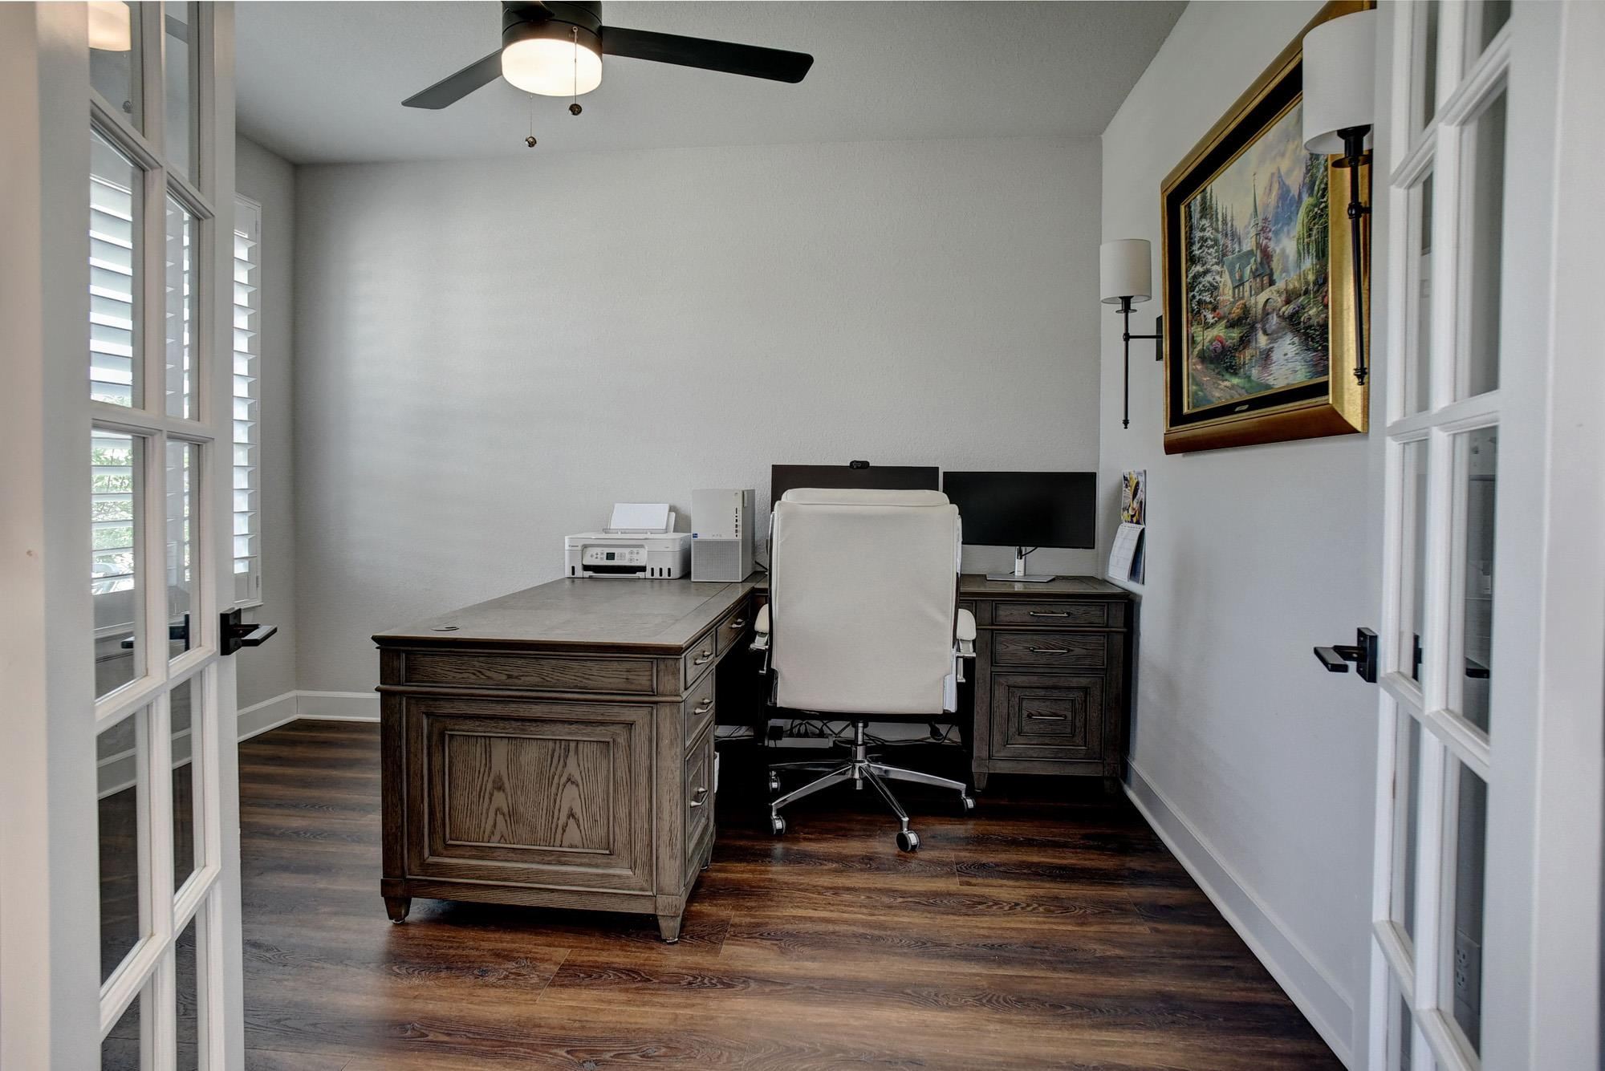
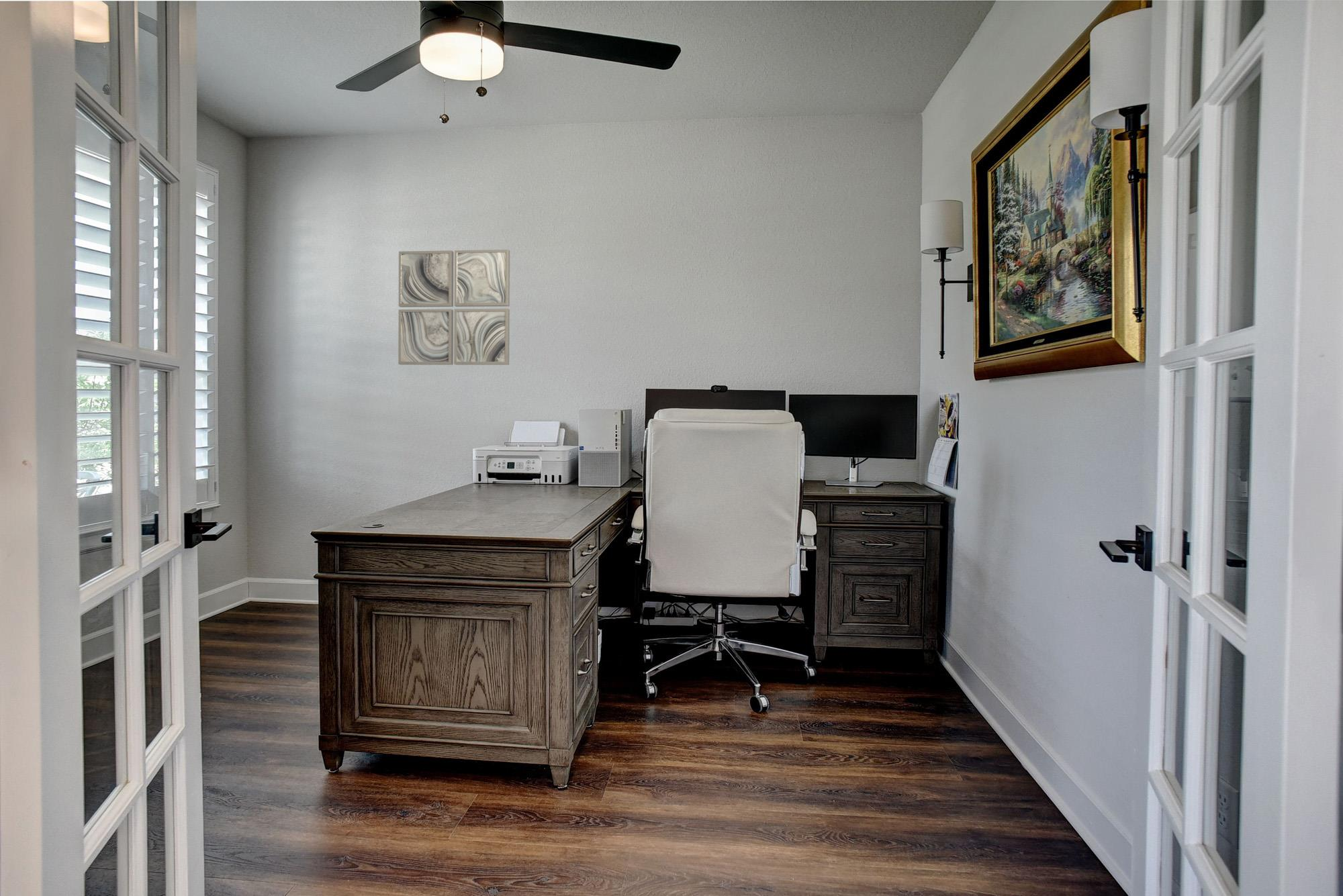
+ wall art [398,249,510,366]
